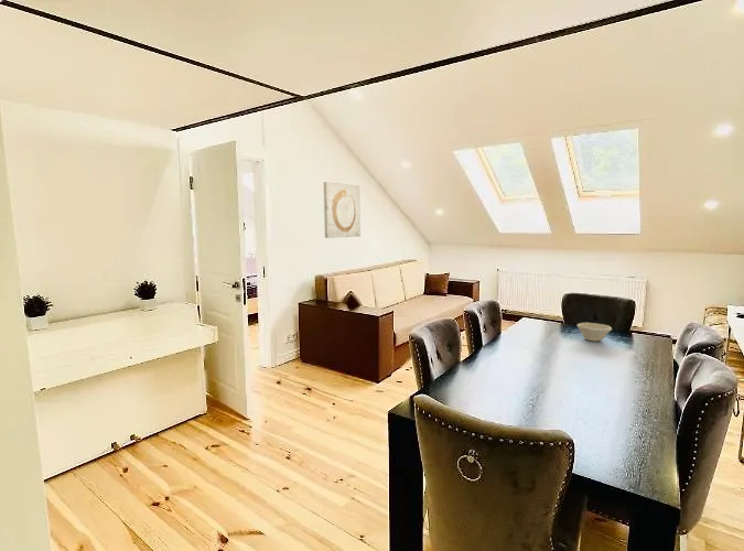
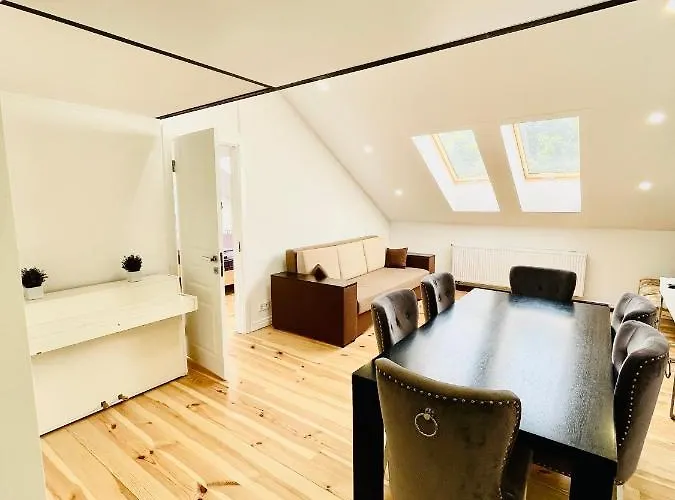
- bowl [576,322,613,343]
- wall art [323,181,362,239]
